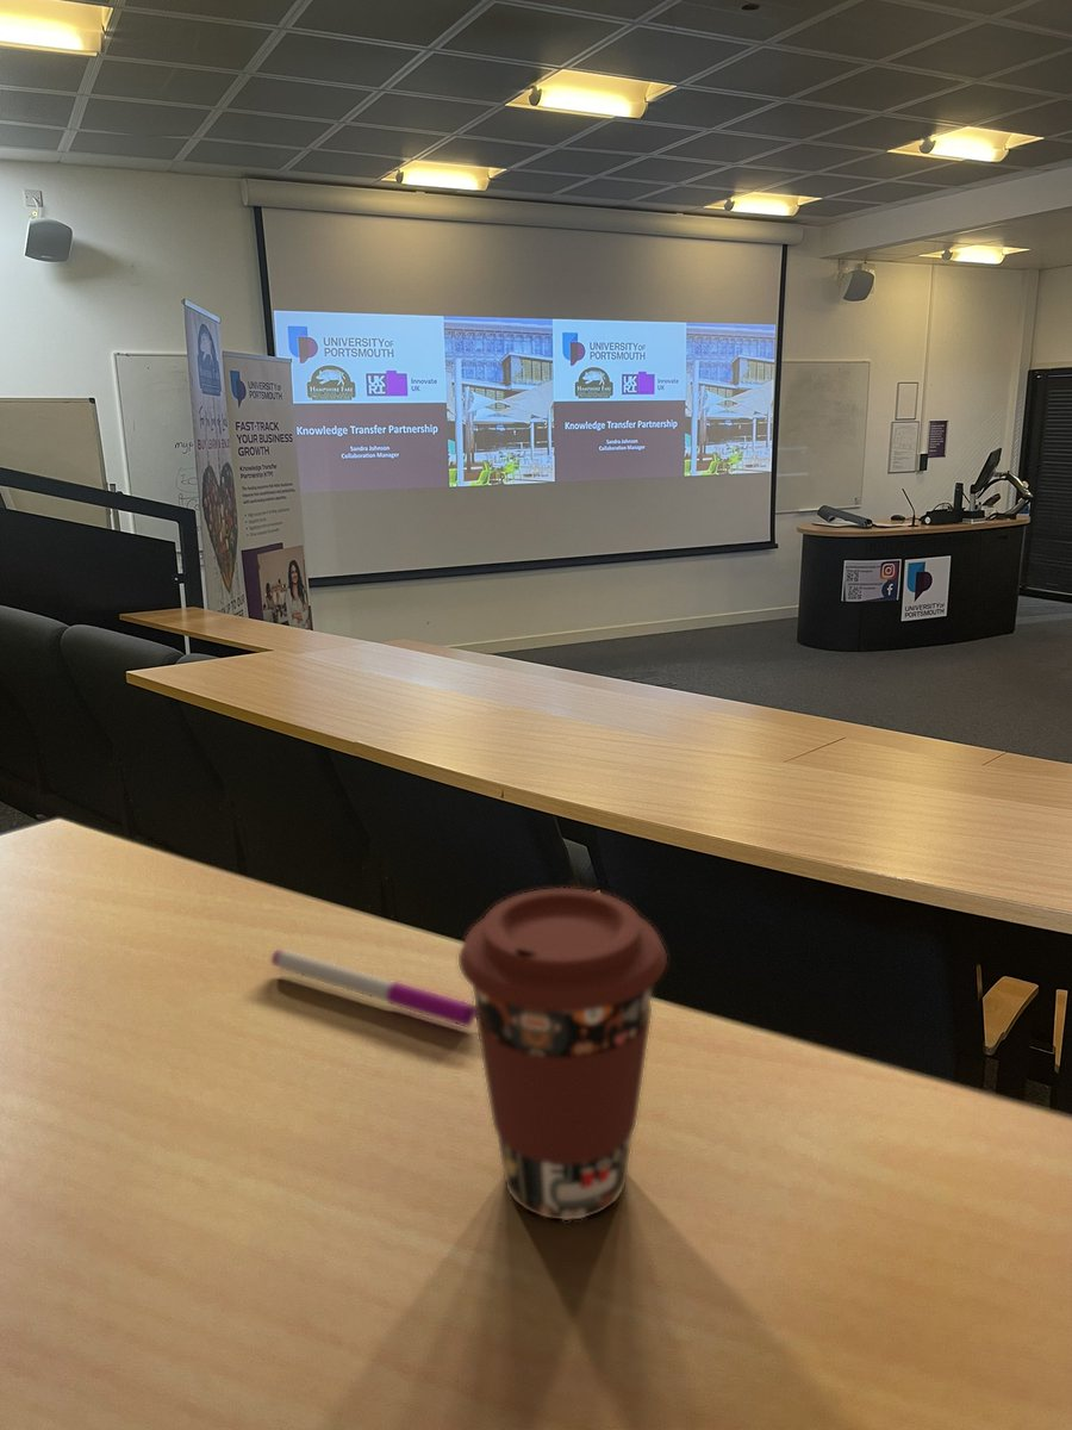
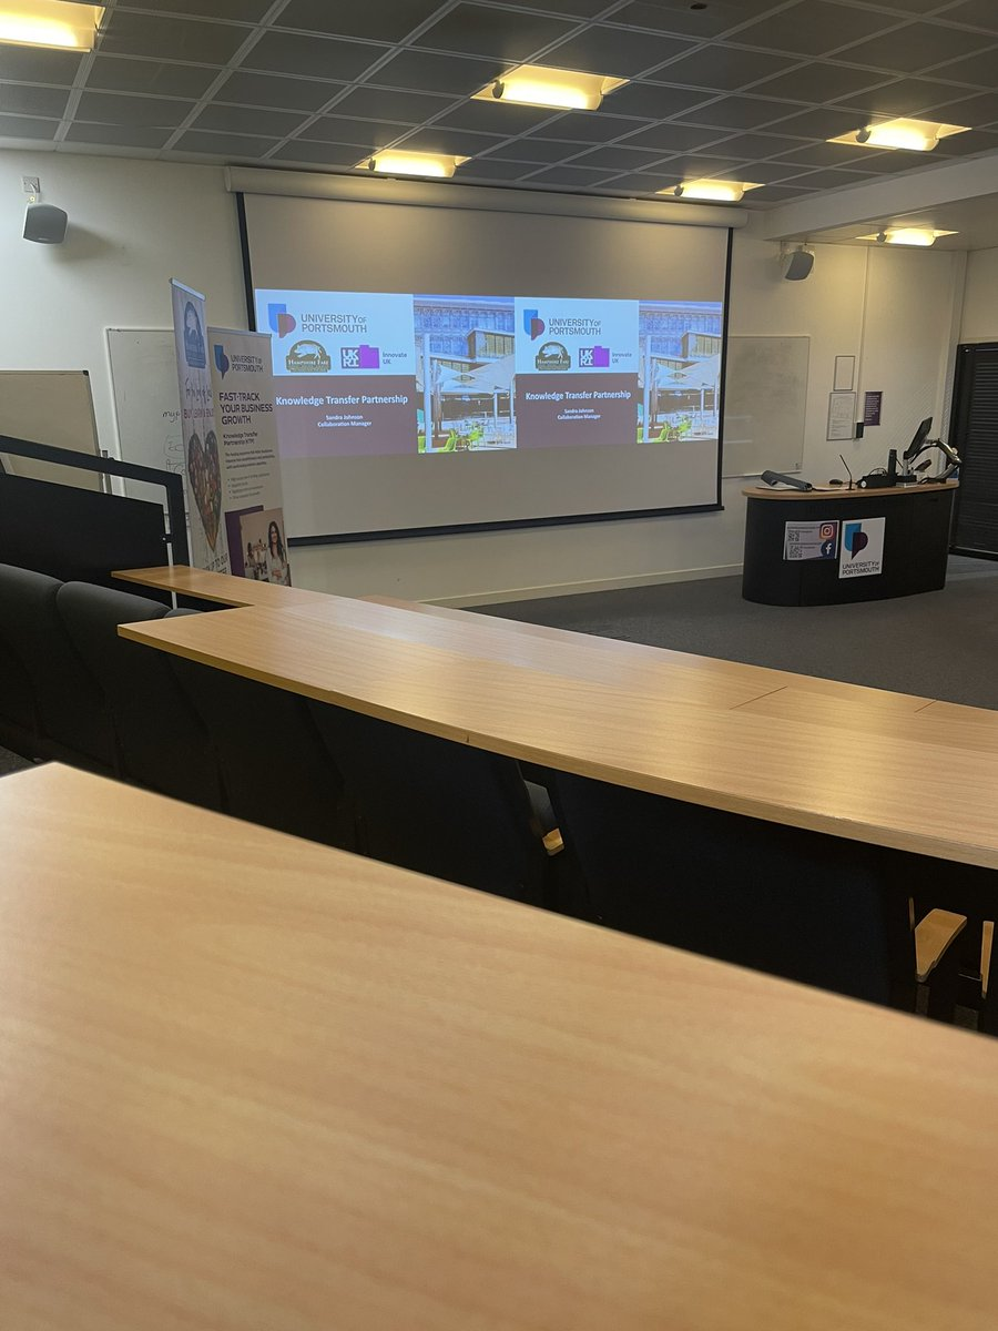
- coffee cup [457,887,668,1221]
- pen [270,949,475,1028]
